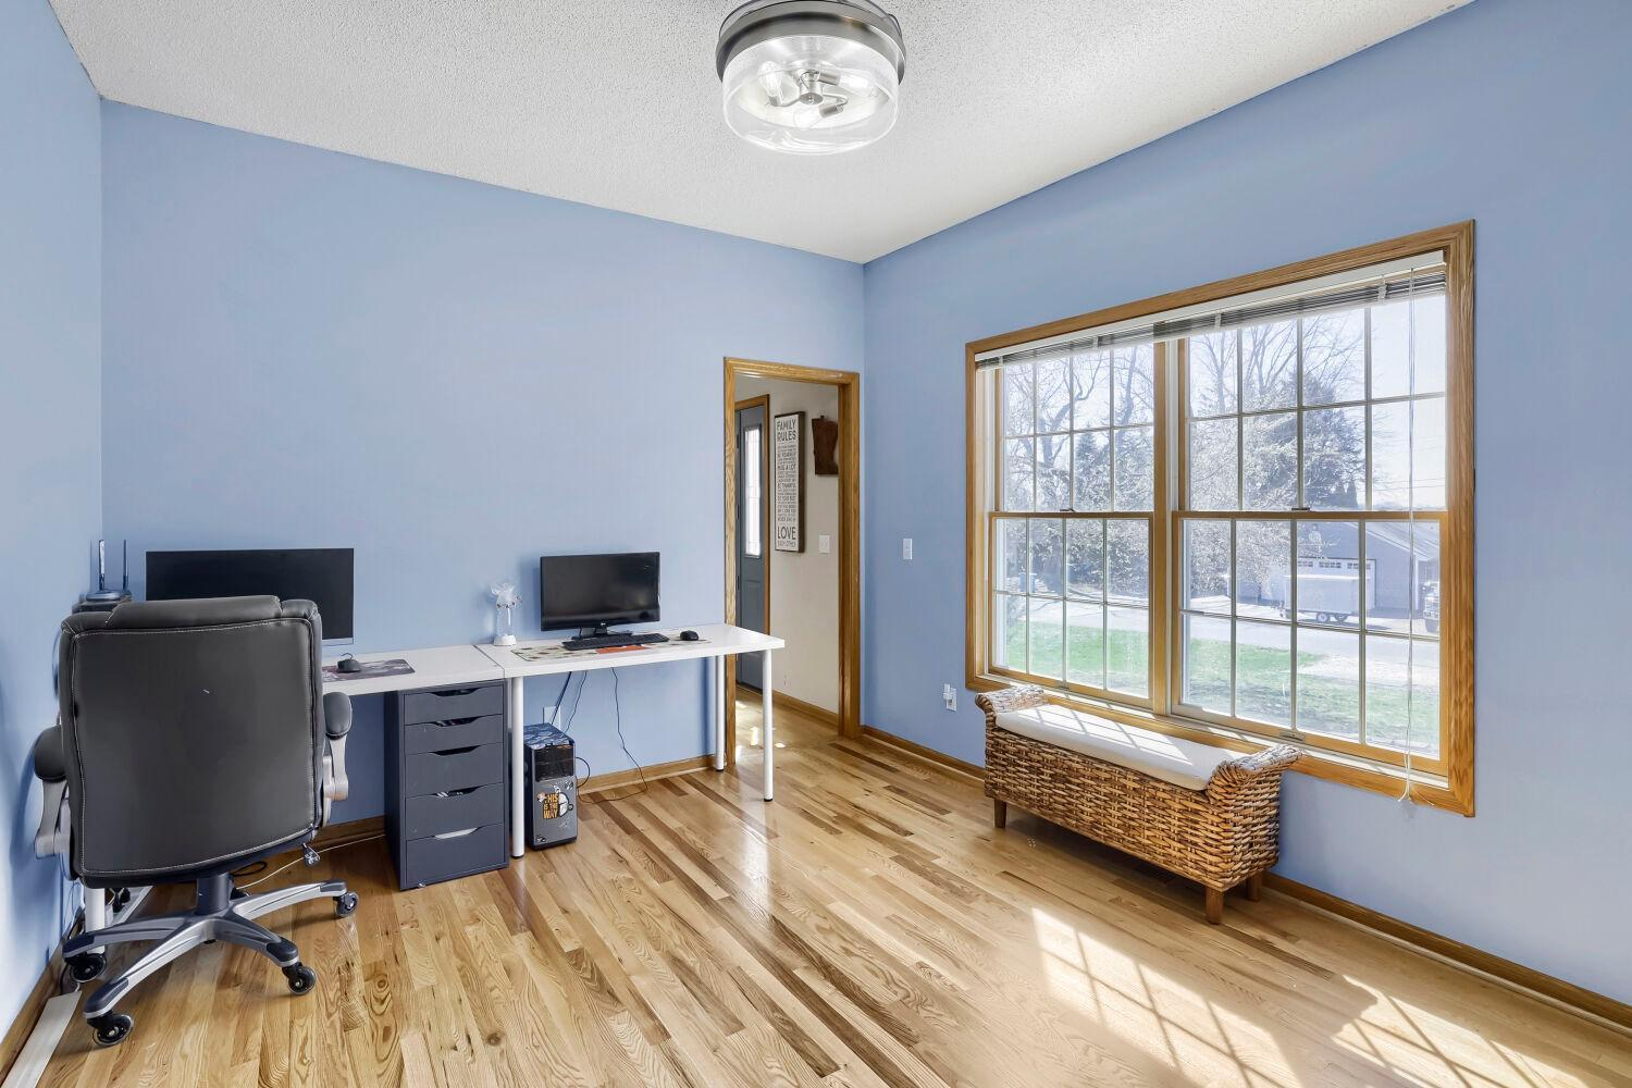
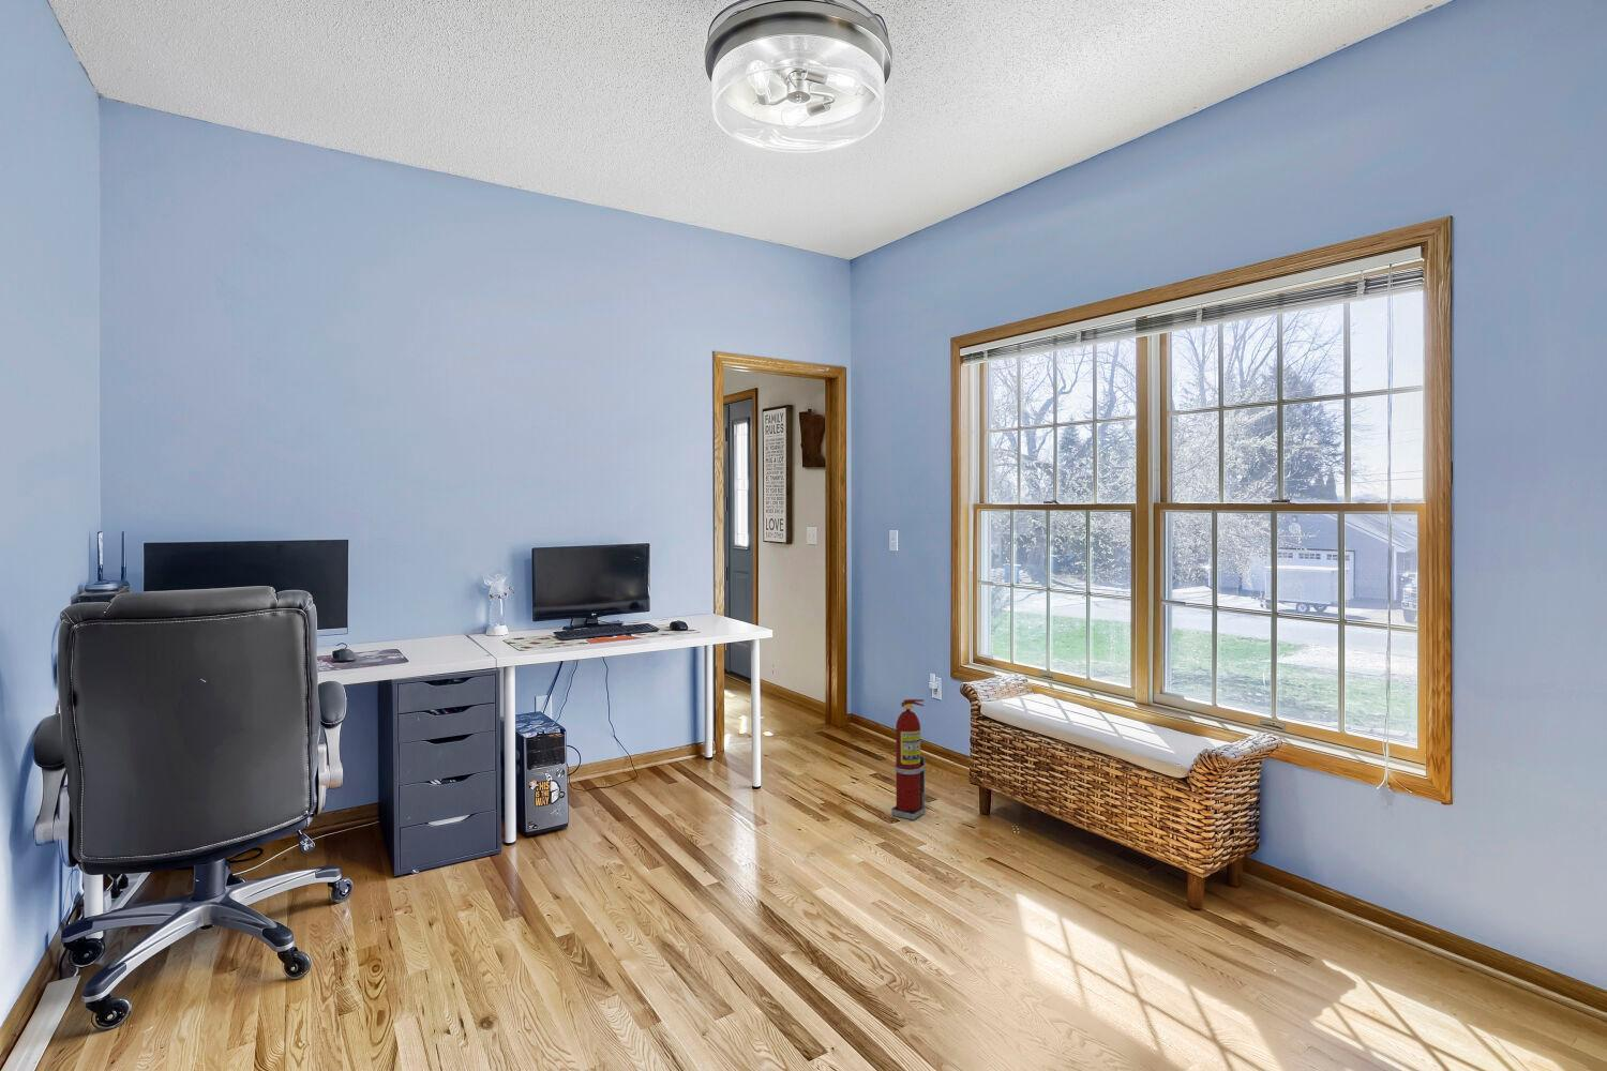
+ fire extinguisher [891,698,927,821]
